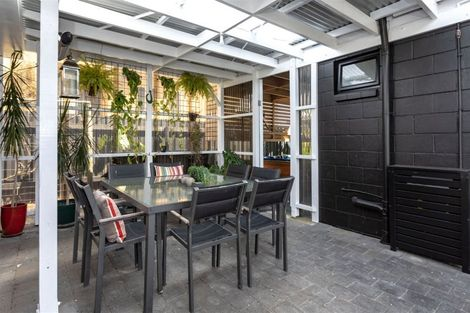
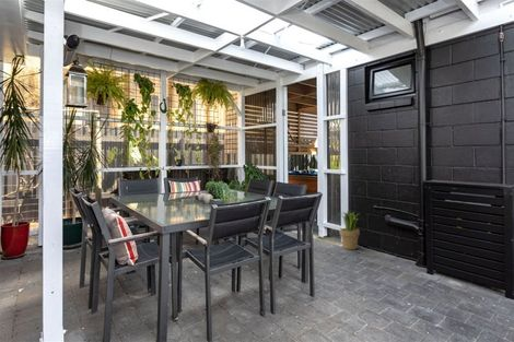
+ potted plant [337,210,361,251]
